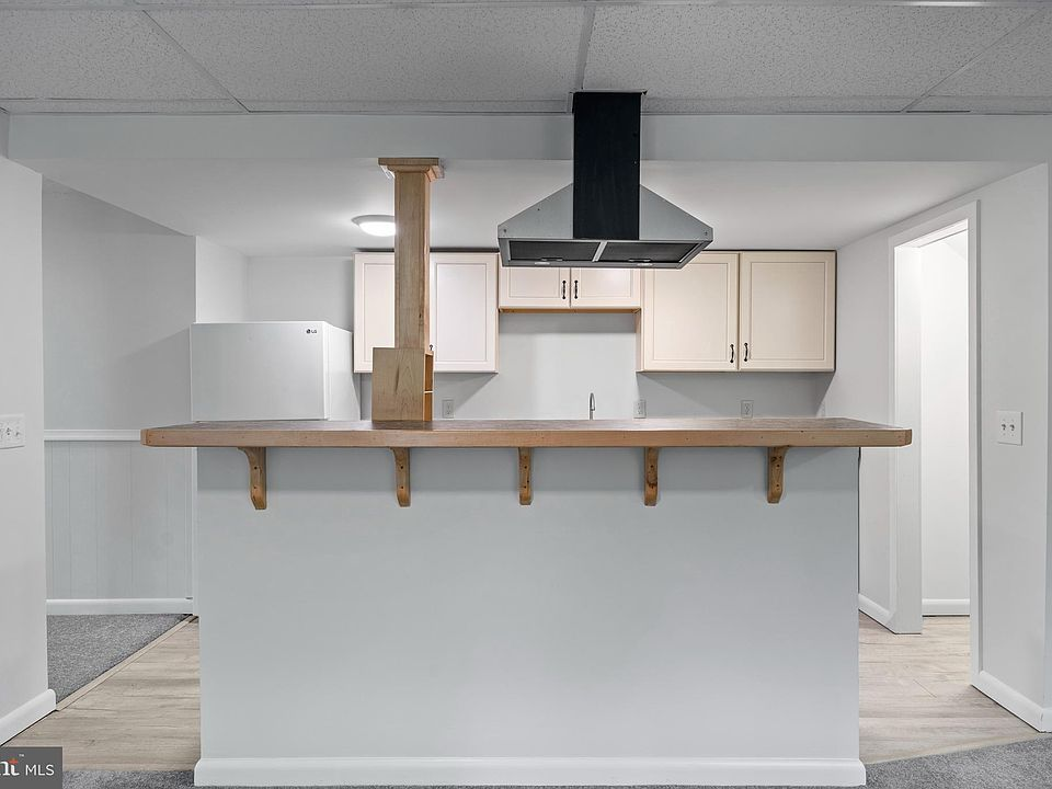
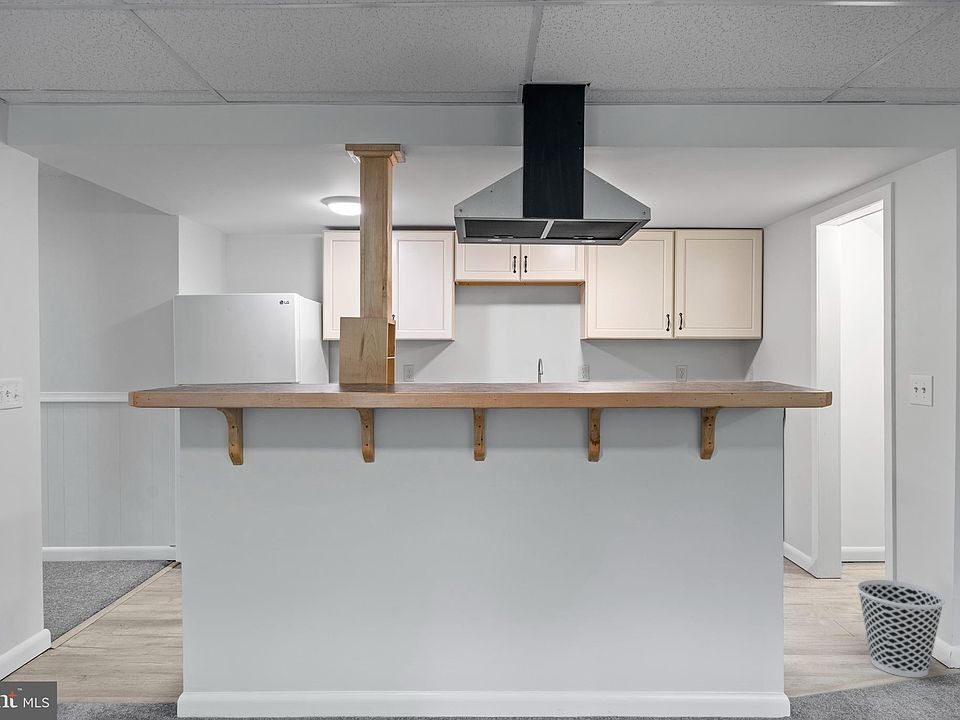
+ wastebasket [856,579,946,678]
